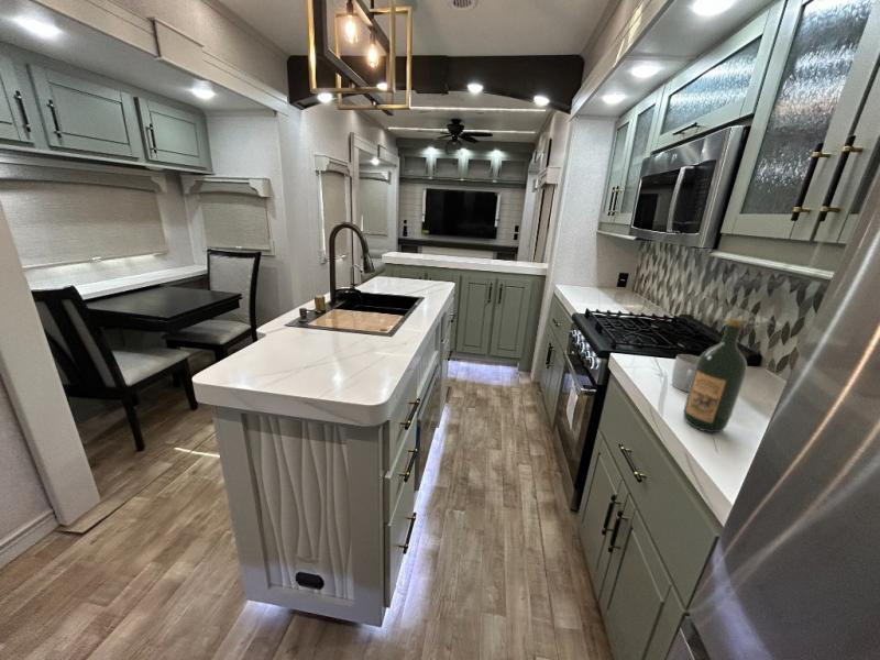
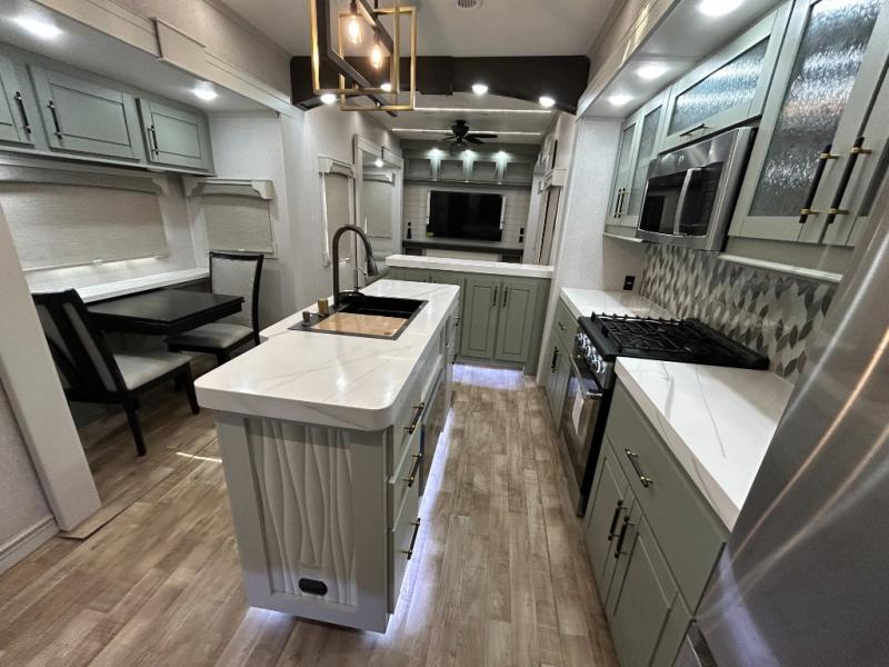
- wine bottle [682,317,748,433]
- mug [671,353,700,393]
